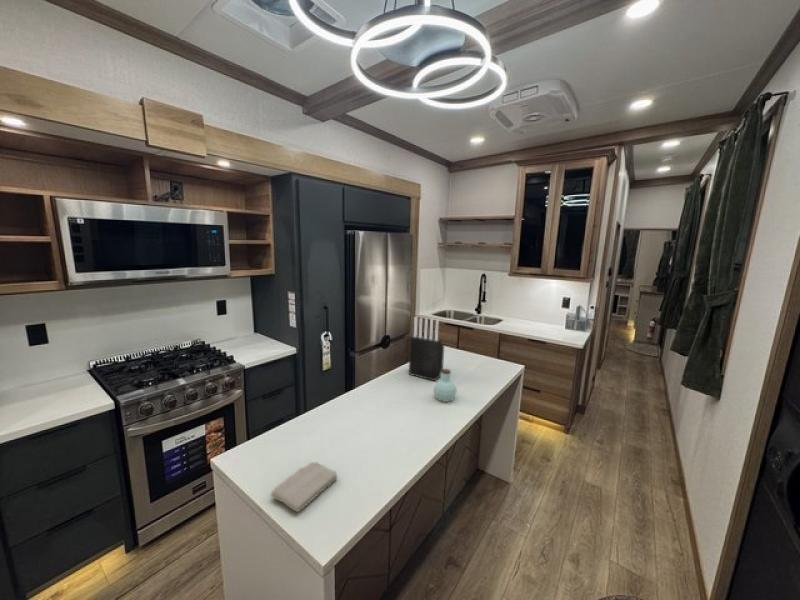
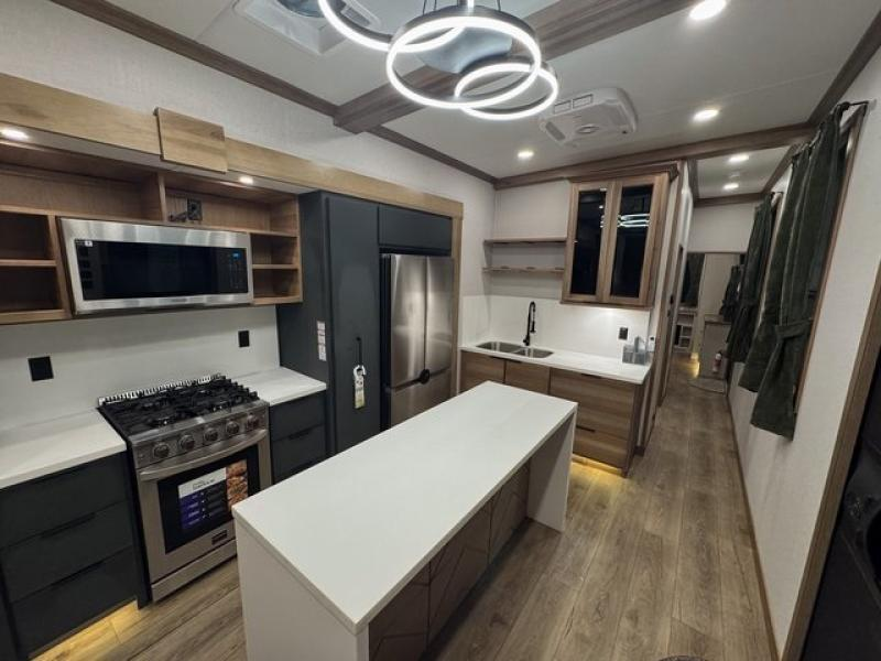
- knife block [408,316,445,382]
- jar [432,368,458,403]
- washcloth [270,461,338,513]
